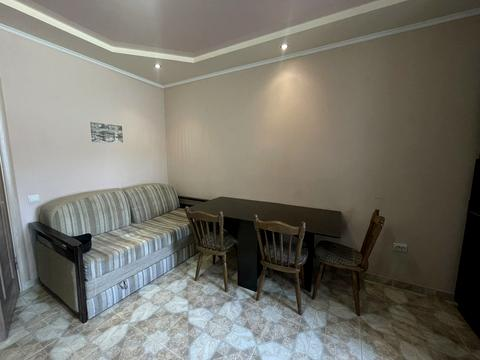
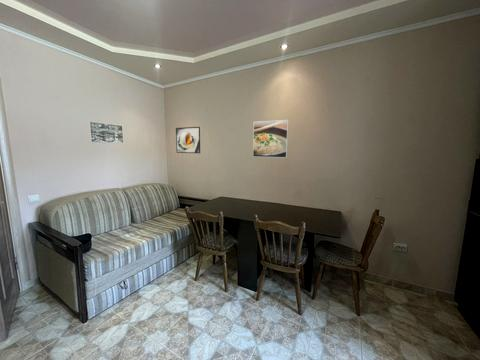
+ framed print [175,126,201,154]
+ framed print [252,119,290,159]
